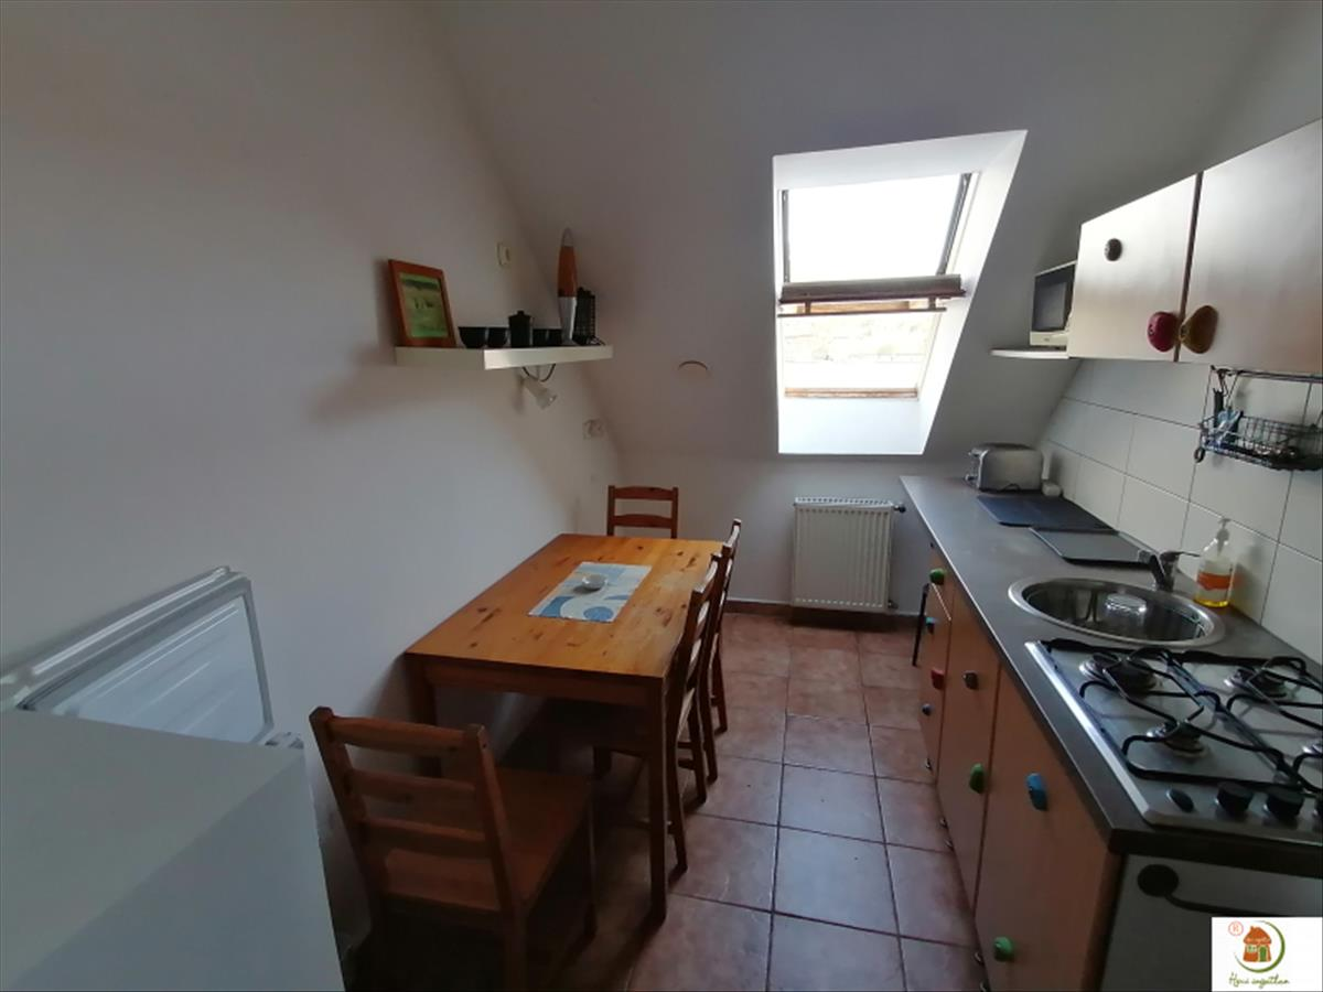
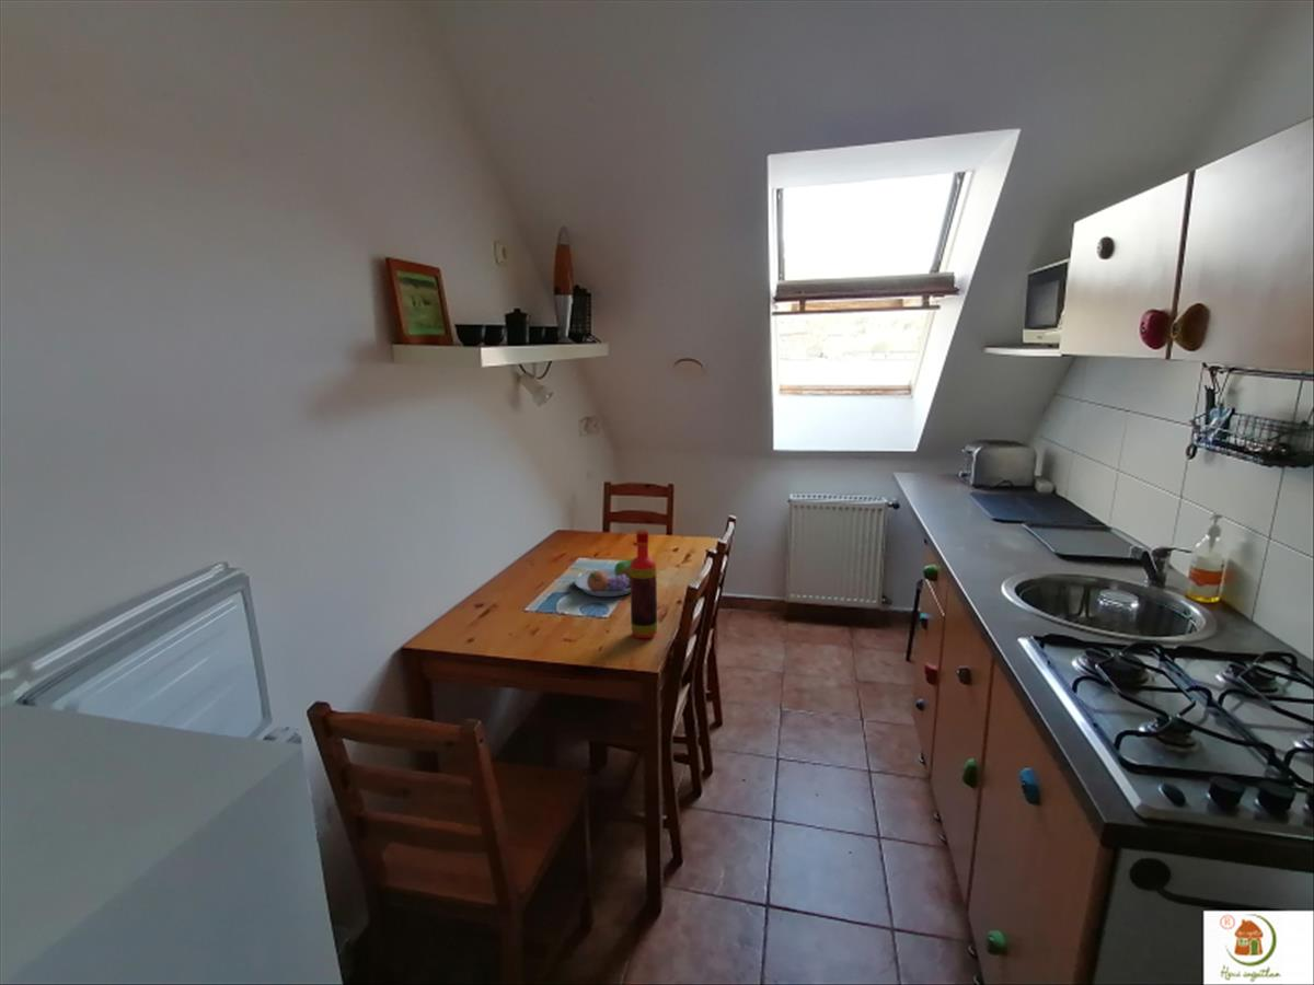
+ bottle [630,529,658,639]
+ fruit bowl [574,557,634,598]
